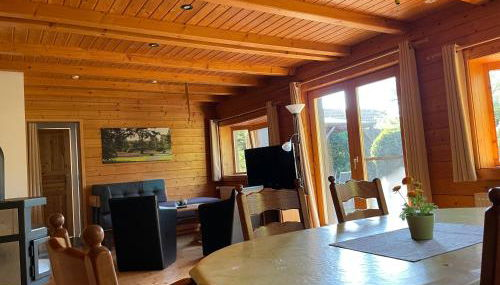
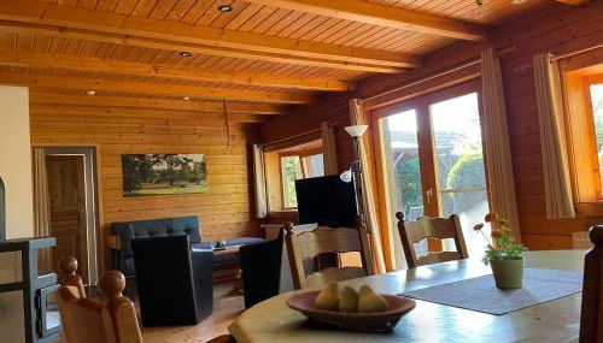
+ fruit bowl [285,279,417,333]
